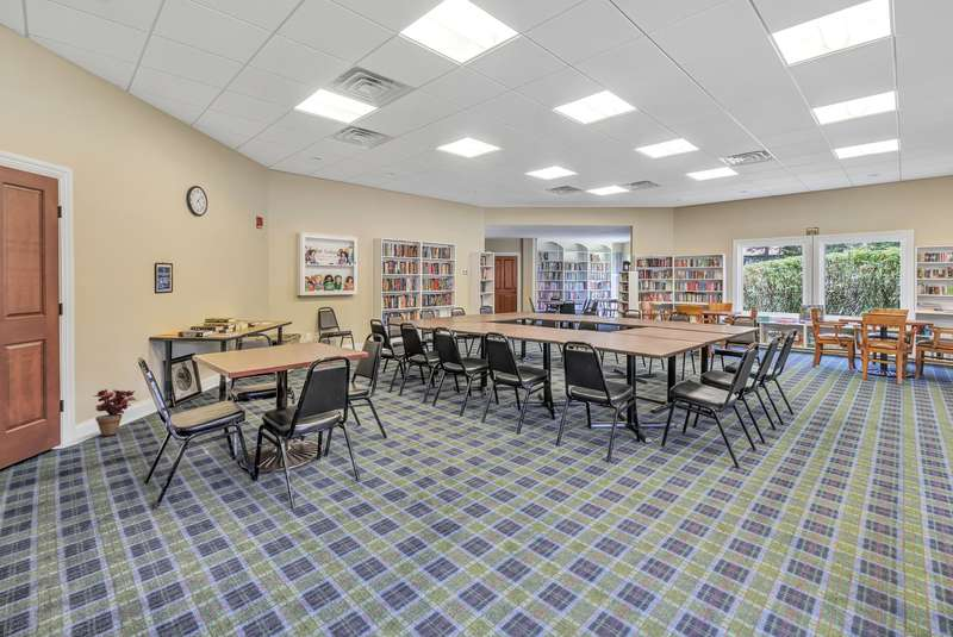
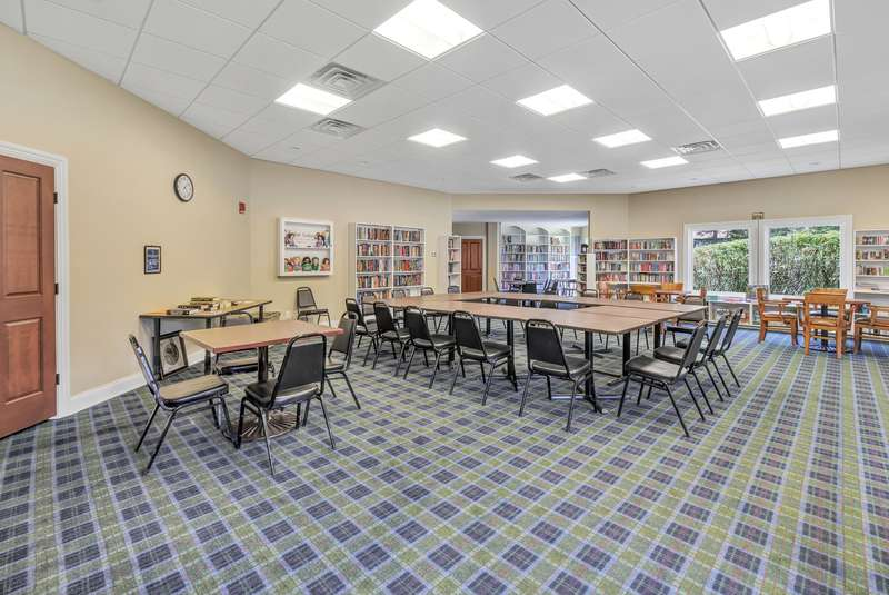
- potted plant [92,388,138,437]
